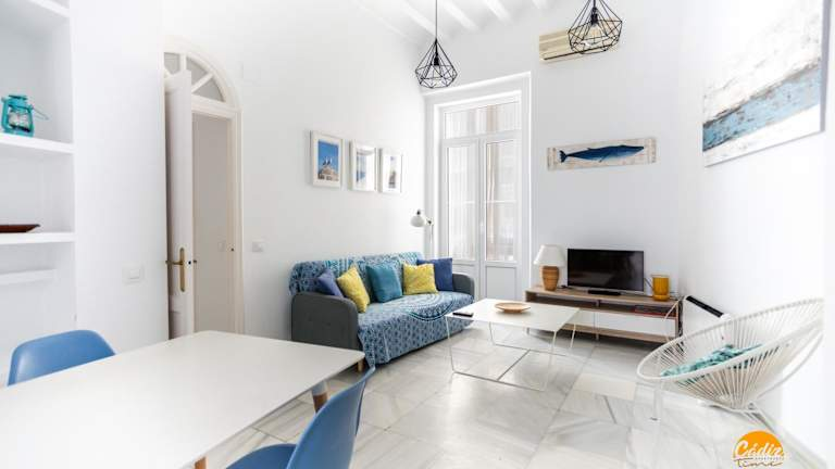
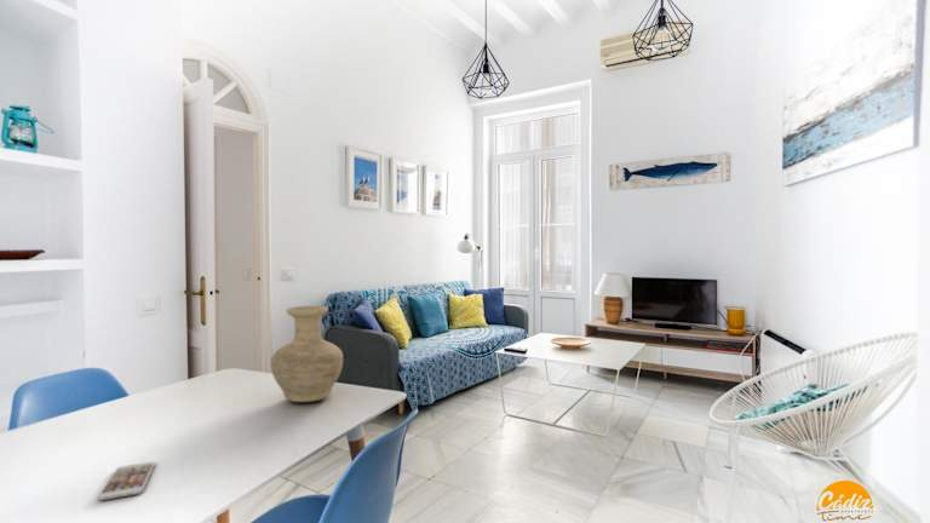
+ vase [270,305,344,403]
+ smartphone [97,460,157,501]
